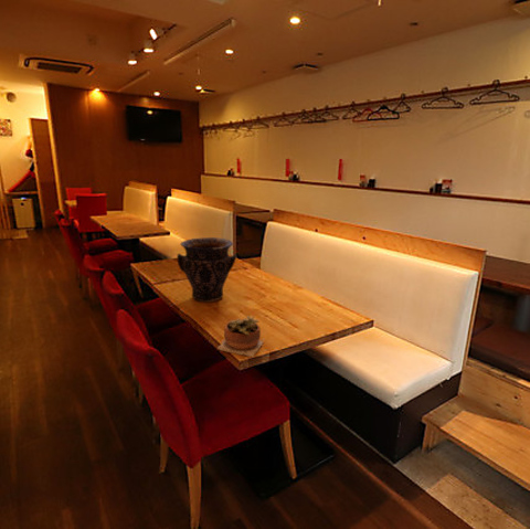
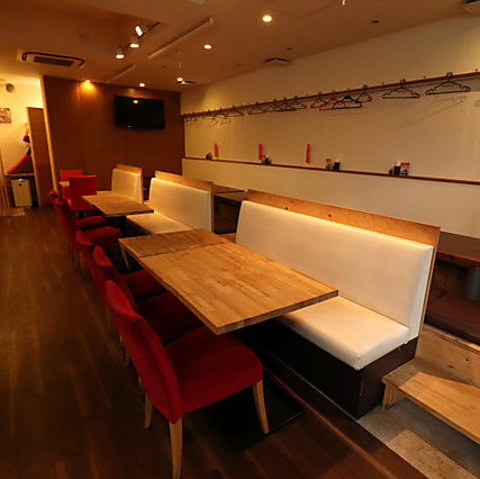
- succulent plant [216,315,265,358]
- vase [176,236,237,303]
